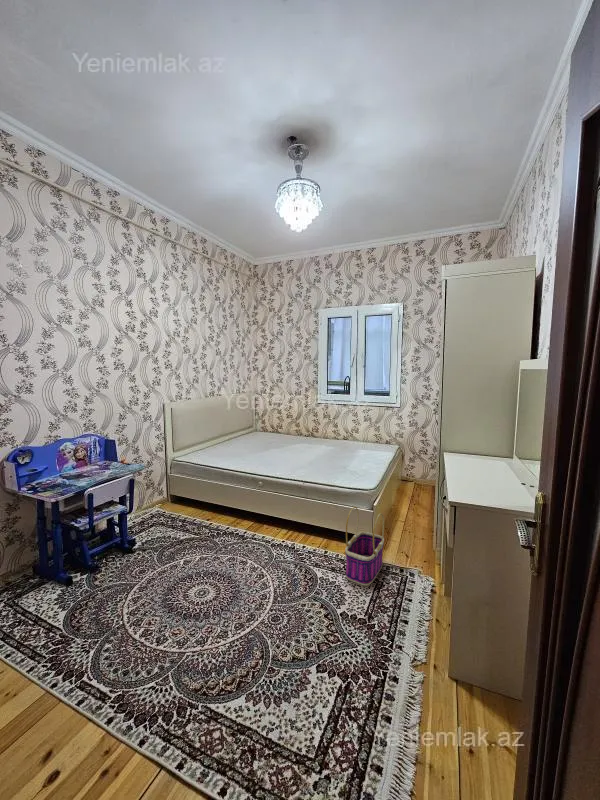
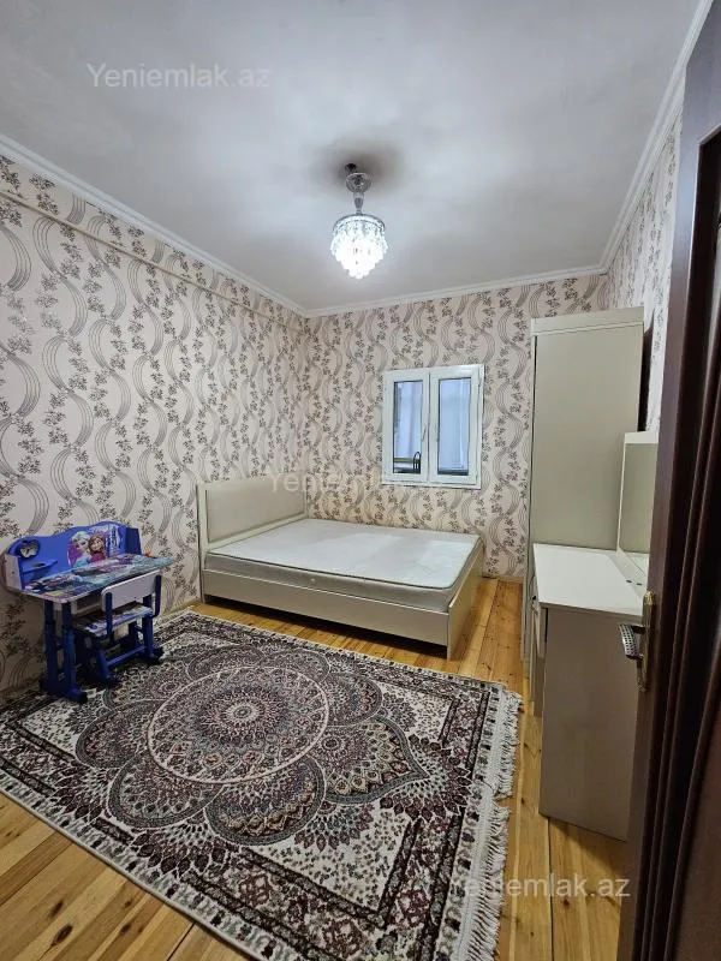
- basket [344,506,385,587]
